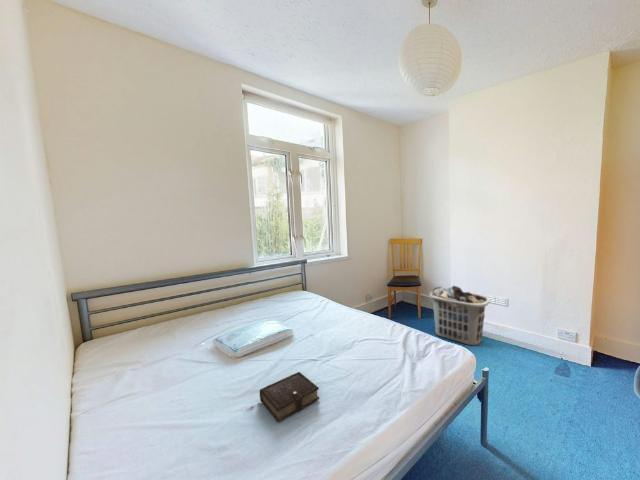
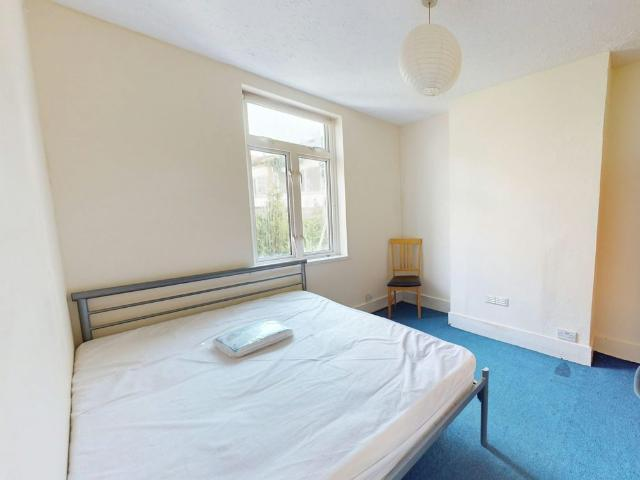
- clothes hamper [428,285,491,347]
- book [246,371,320,423]
